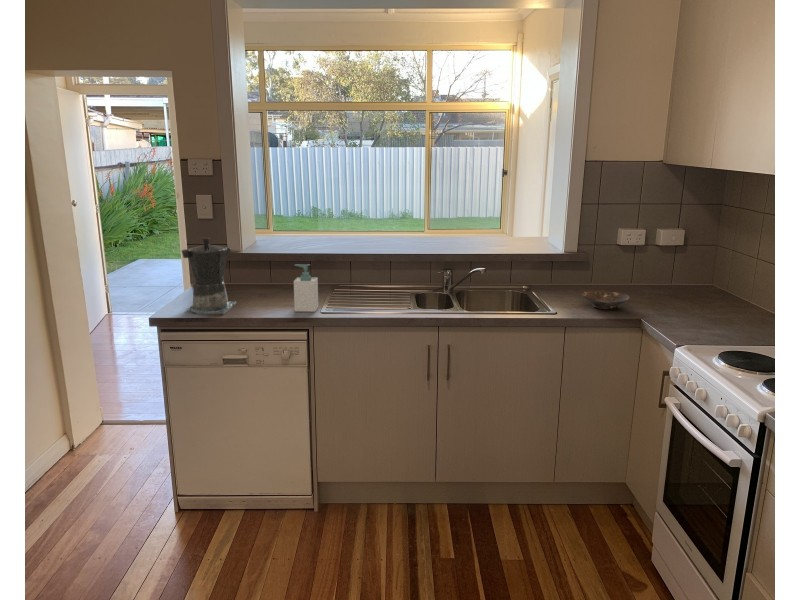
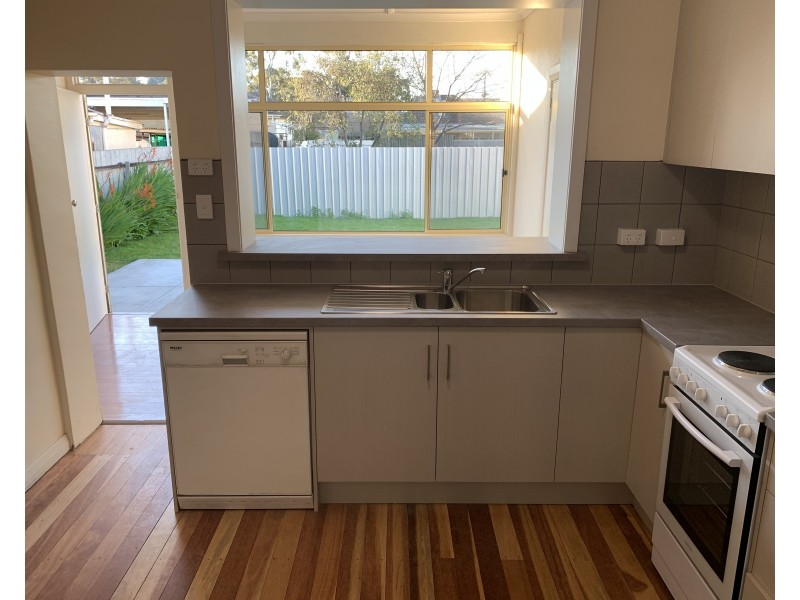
- coffee maker [181,237,238,316]
- bowl [581,290,630,310]
- soap bottle [293,263,319,313]
